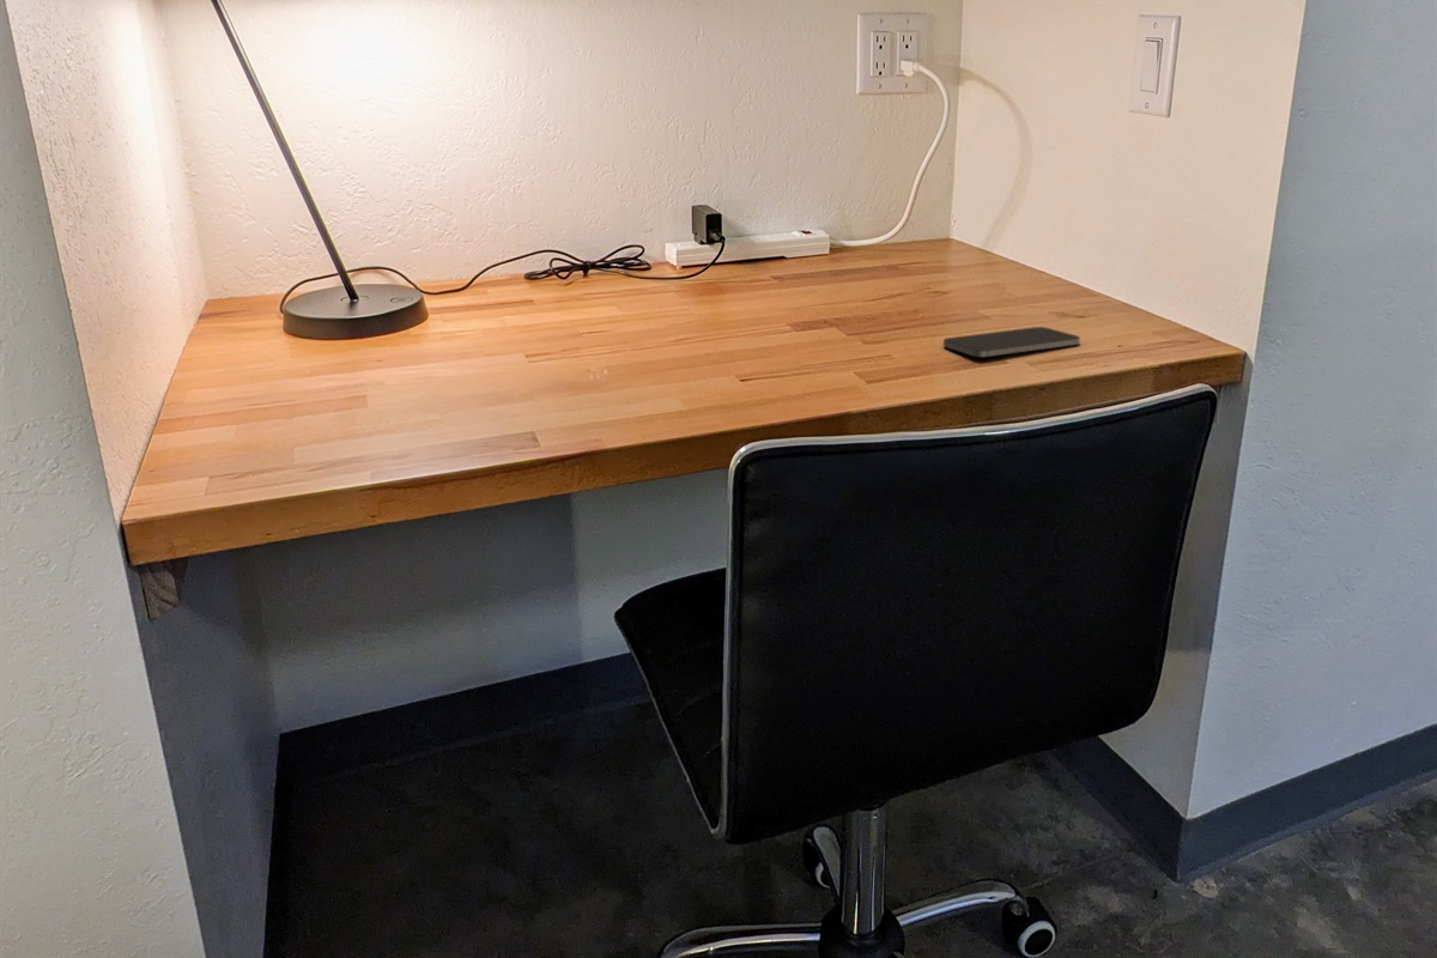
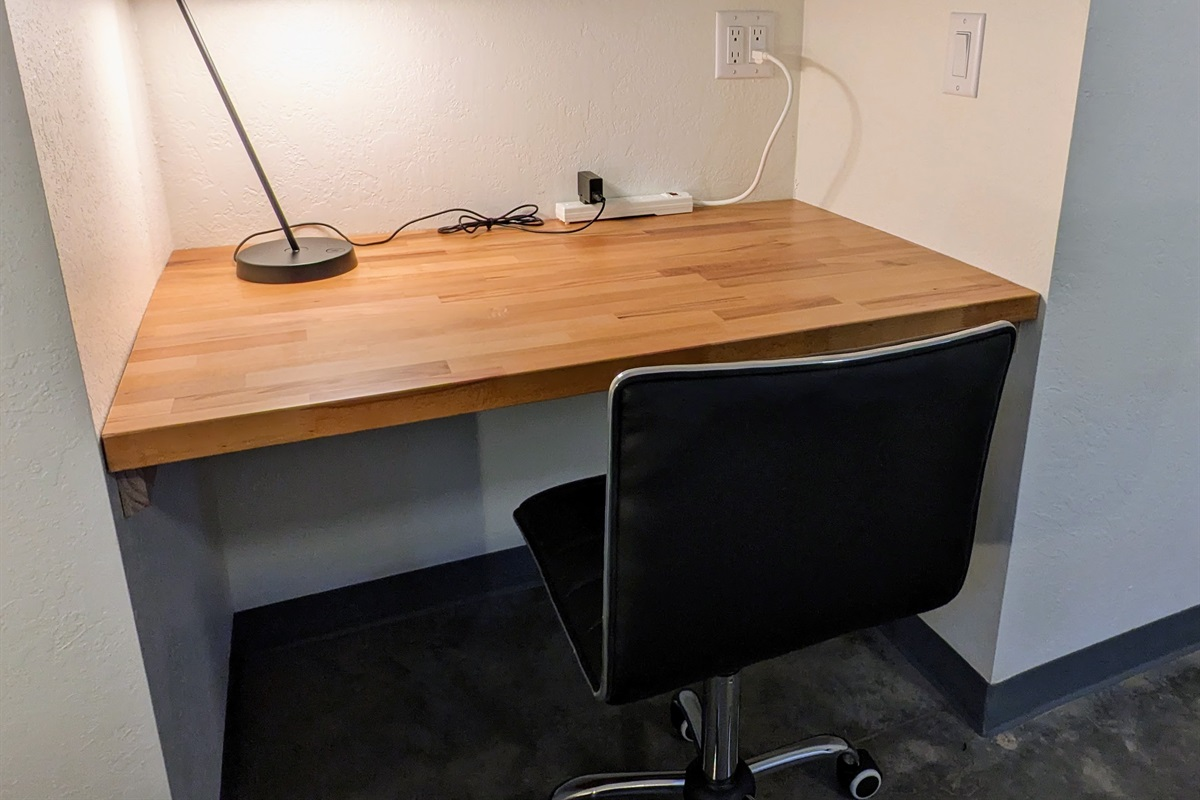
- smartphone [942,326,1081,358]
